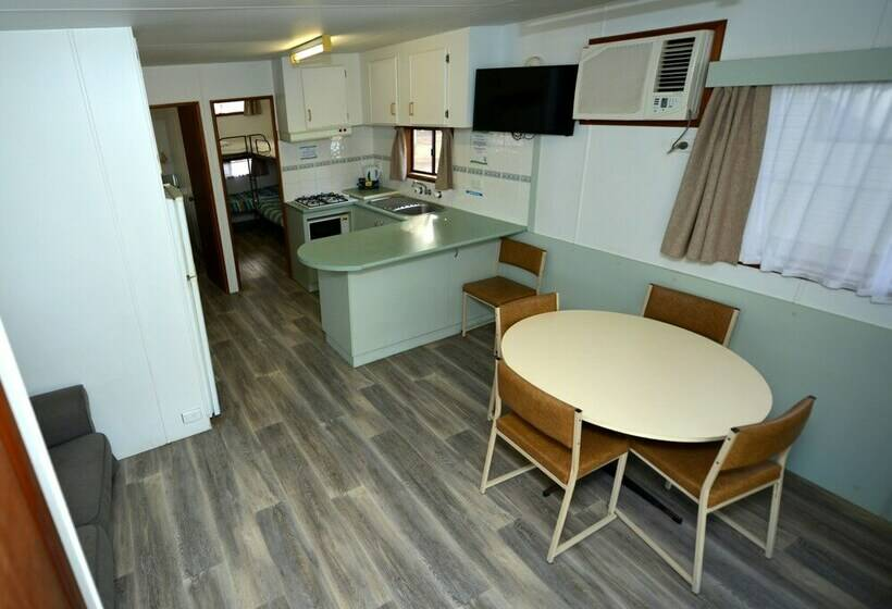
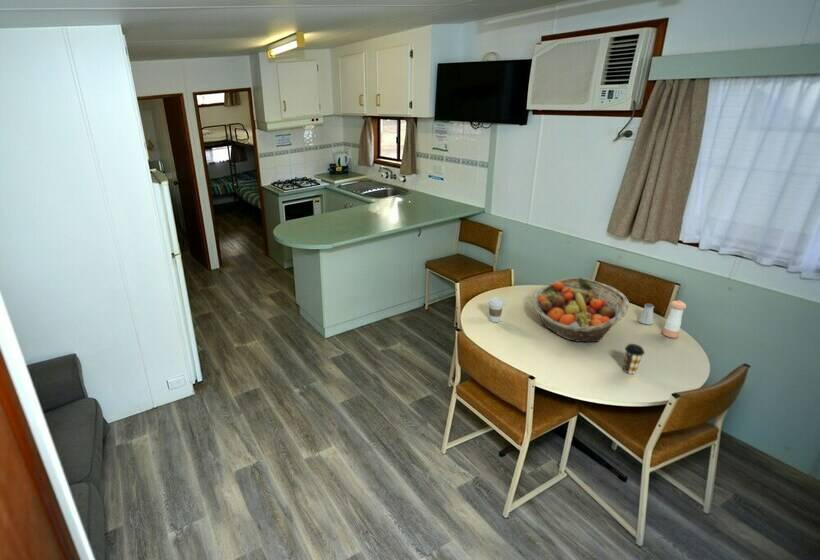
+ saltshaker [637,303,655,326]
+ pepper shaker [661,299,687,339]
+ coffee cup [622,343,645,375]
+ coffee cup [487,296,506,323]
+ fruit basket [532,276,630,343]
